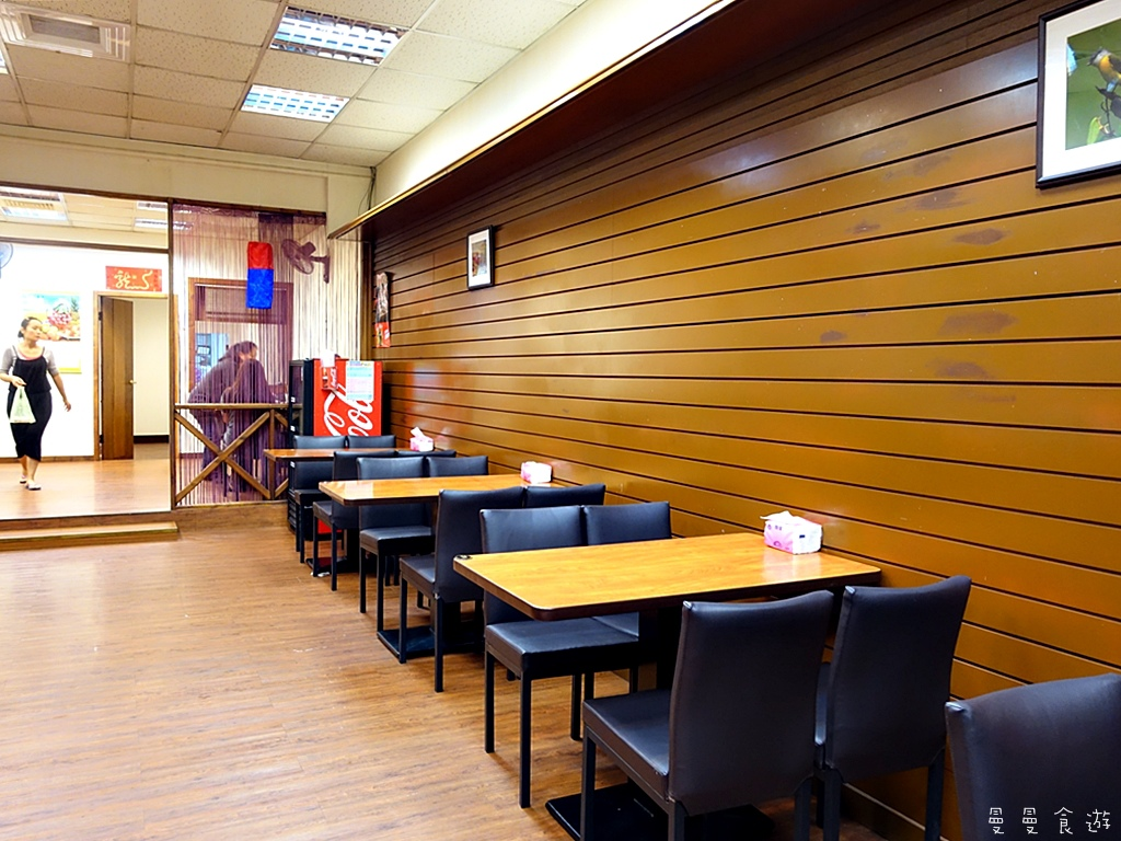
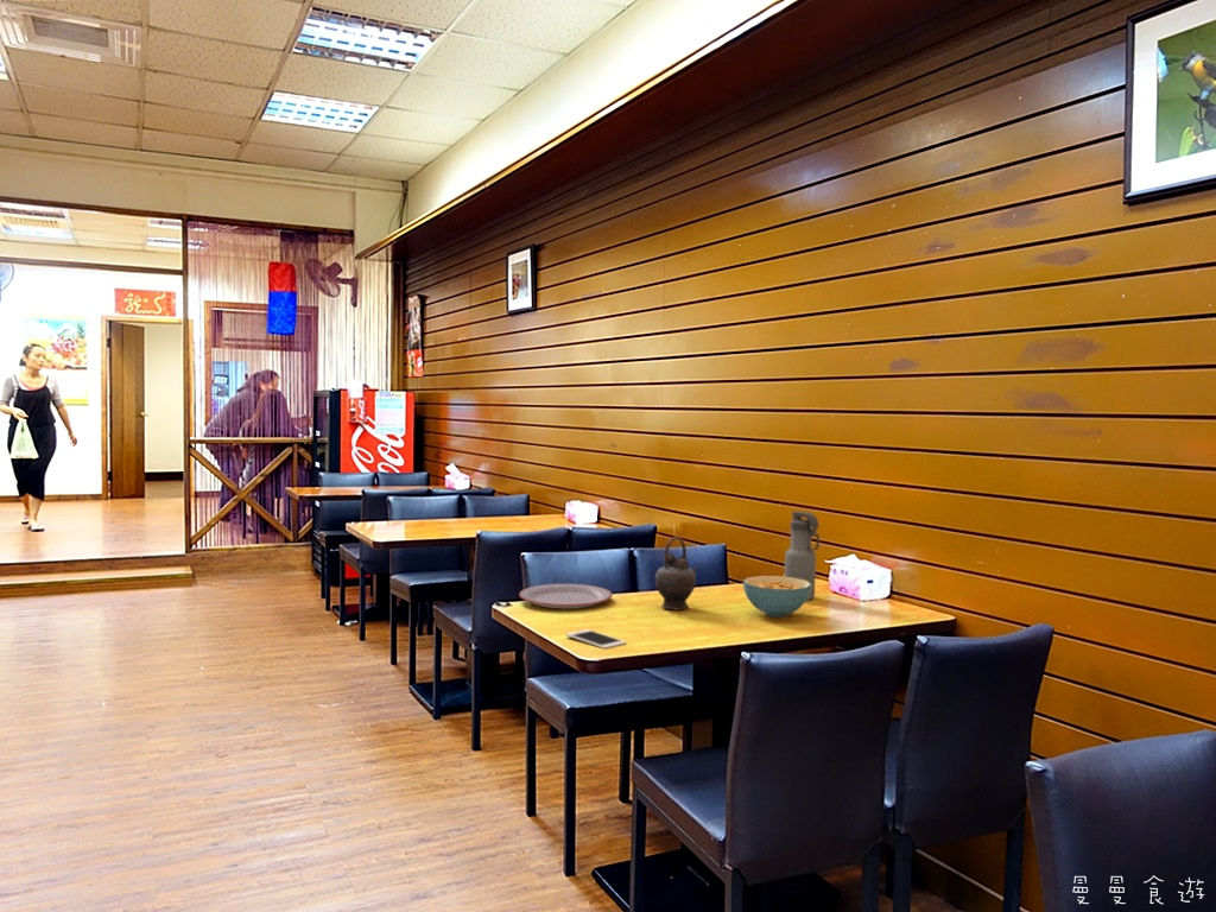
+ plate [518,583,614,610]
+ cell phone [565,628,627,650]
+ teapot [654,536,701,610]
+ cereal bowl [742,575,811,619]
+ water bottle [784,511,821,602]
